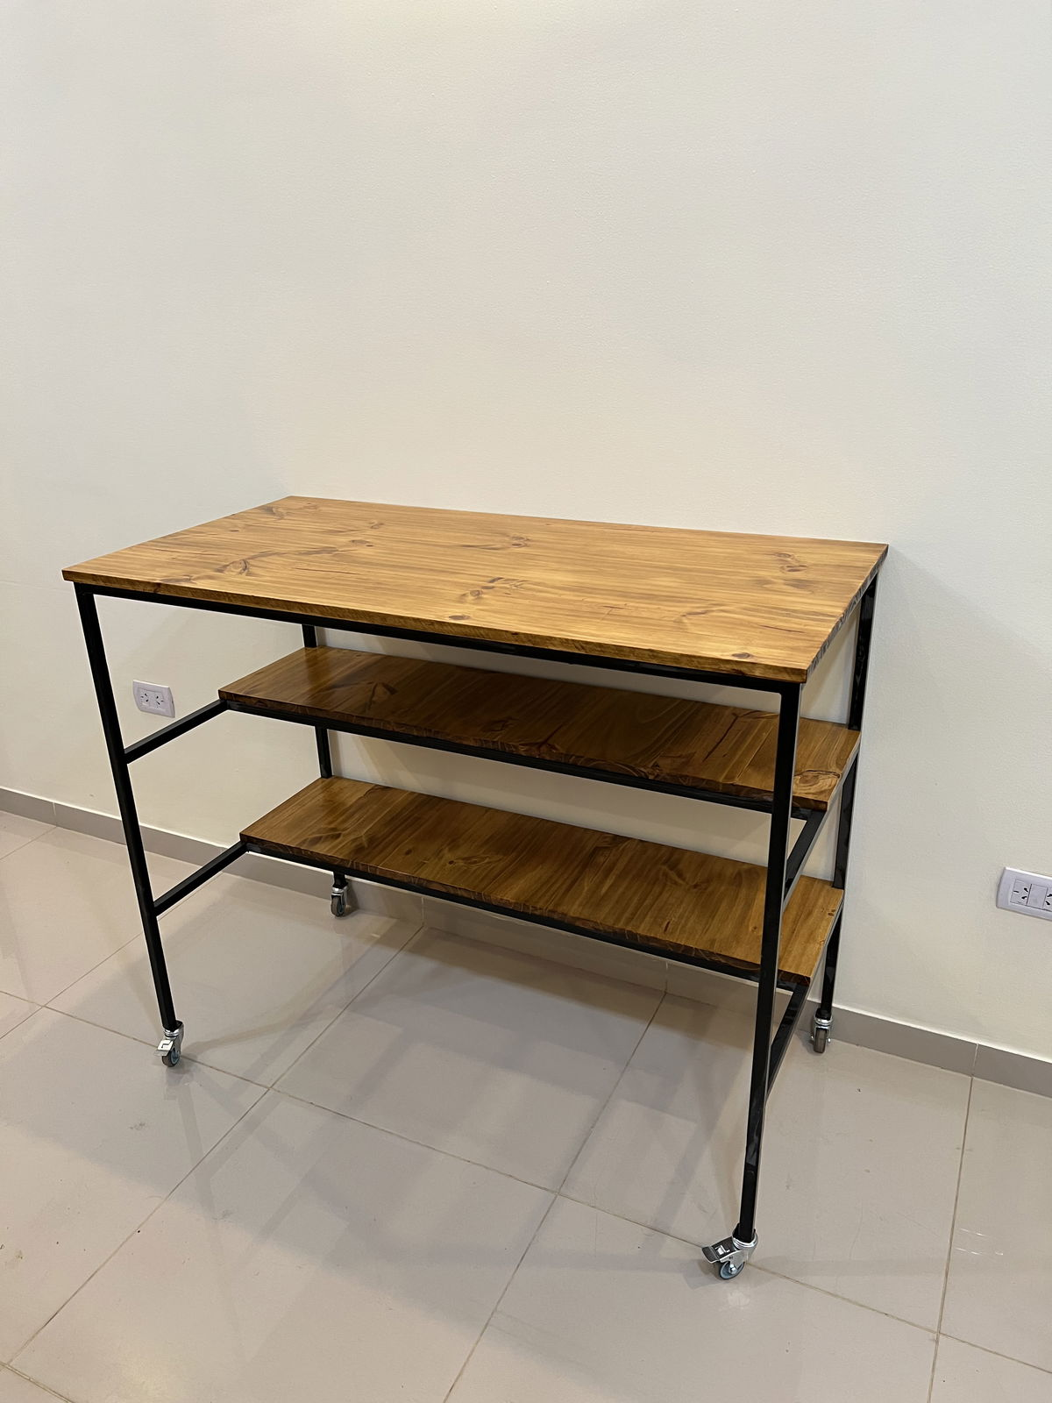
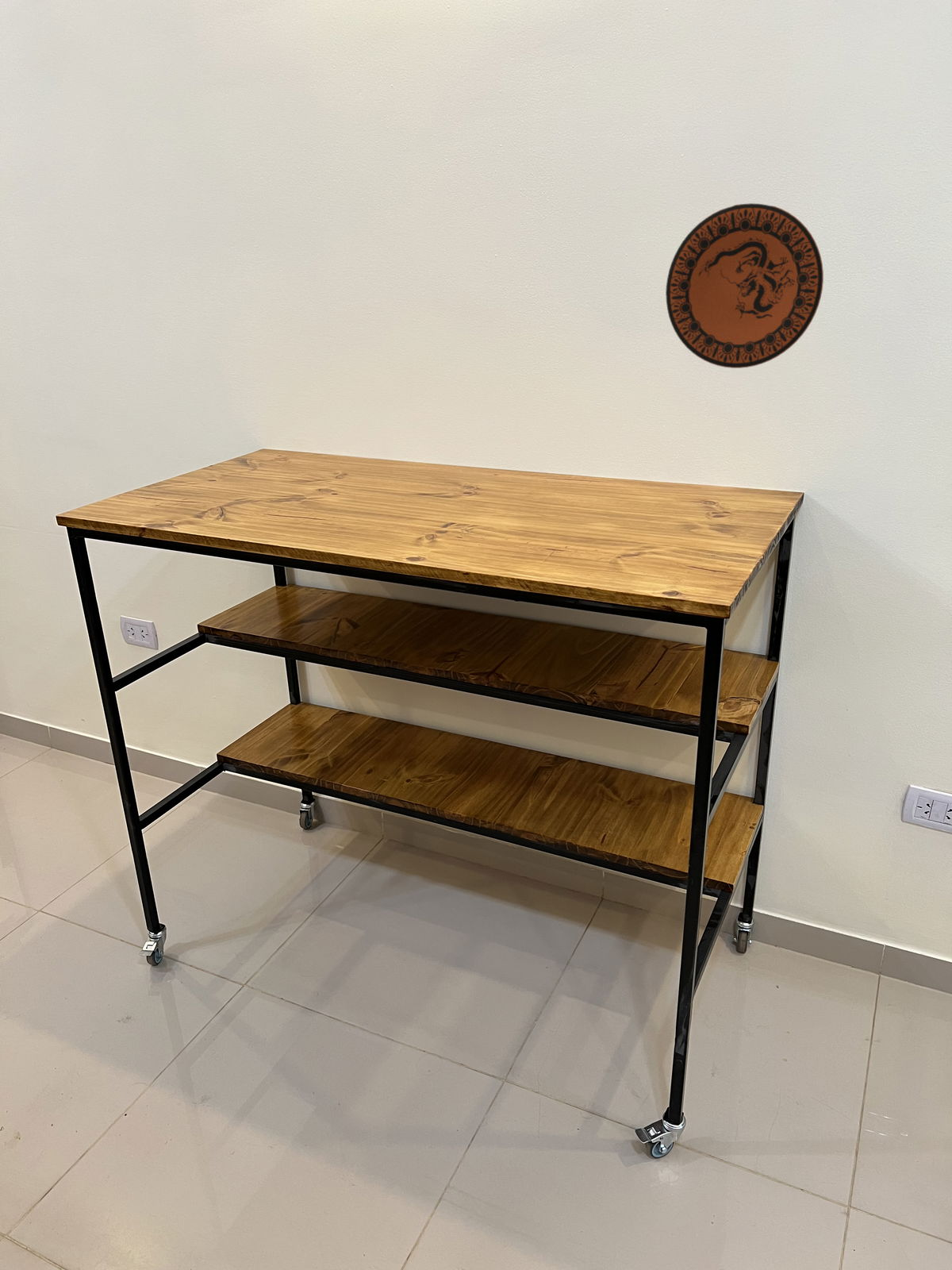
+ decorative plate [665,202,824,369]
